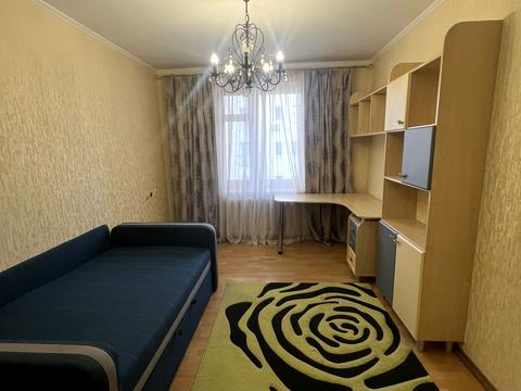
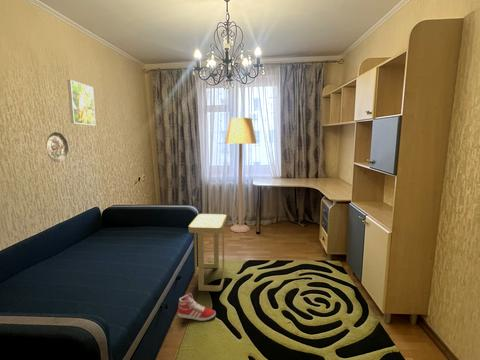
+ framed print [67,79,97,126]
+ lamp [224,117,257,233]
+ decorative plate [45,131,69,163]
+ sneaker [177,292,217,322]
+ side table [188,213,228,292]
